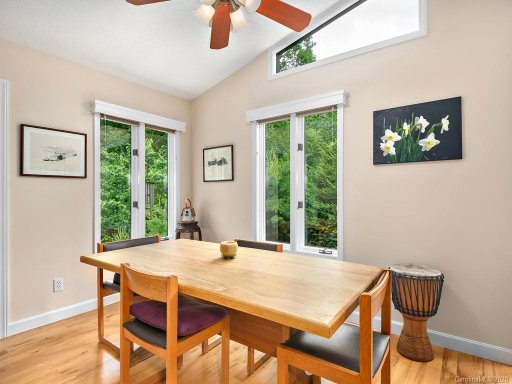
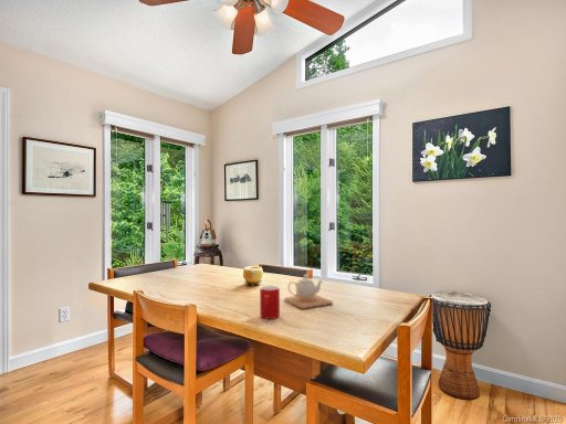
+ teapot [283,273,334,310]
+ cup [259,285,281,320]
